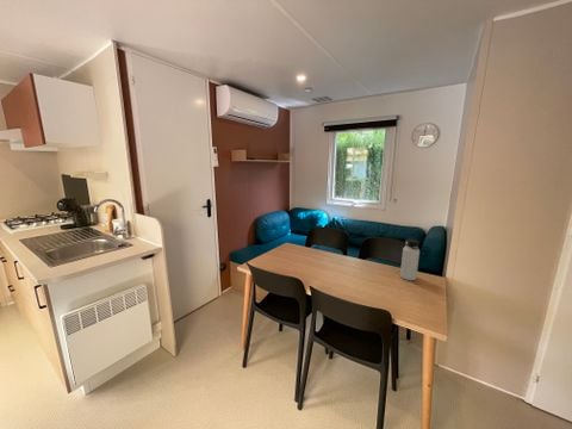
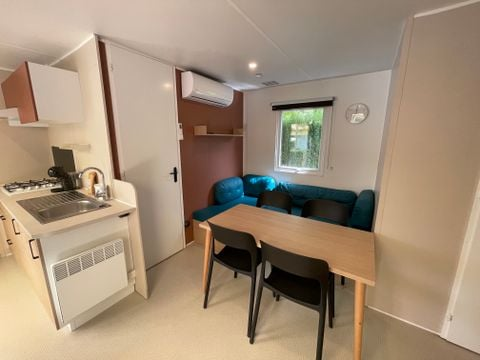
- water bottle [399,237,421,281]
